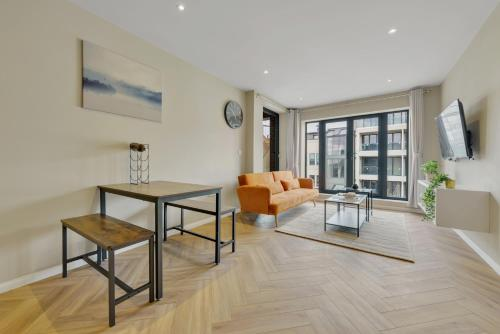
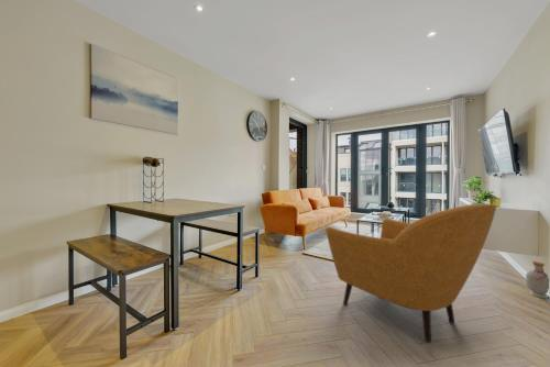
+ bottle [525,260,550,299]
+ armchair [324,203,497,344]
